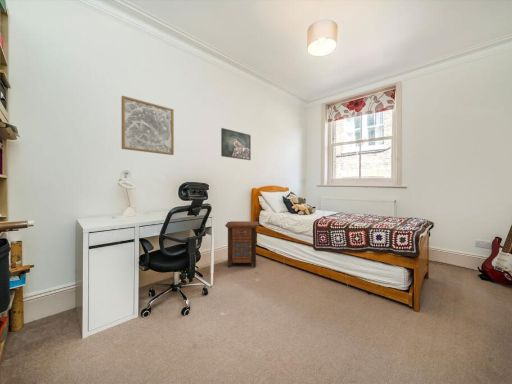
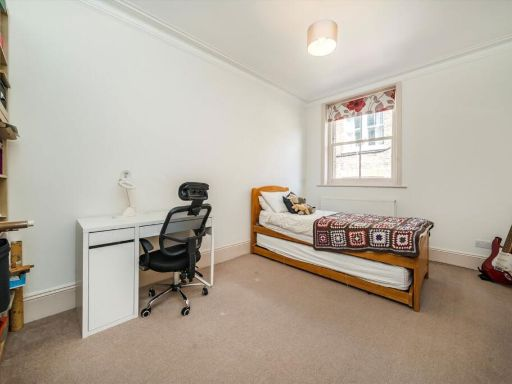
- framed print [220,127,252,161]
- nightstand [224,220,259,268]
- wall art [120,95,175,156]
